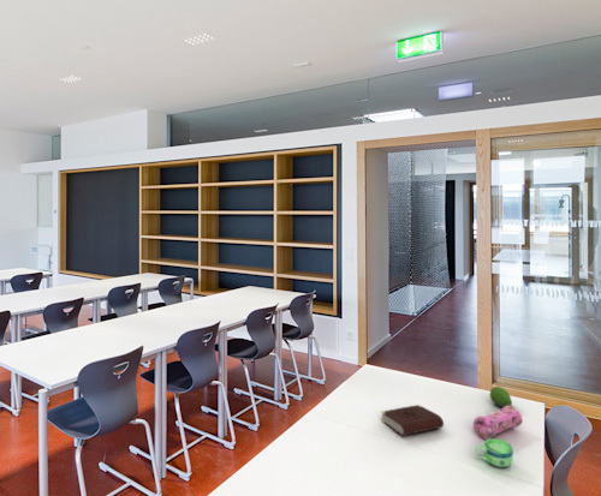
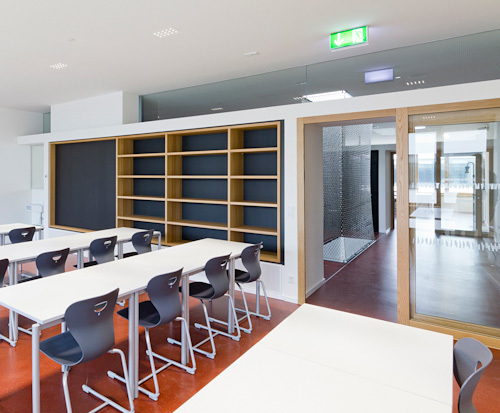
- cup [475,437,514,468]
- fruit [489,386,513,408]
- pencil case [472,405,524,441]
- book [380,404,445,437]
